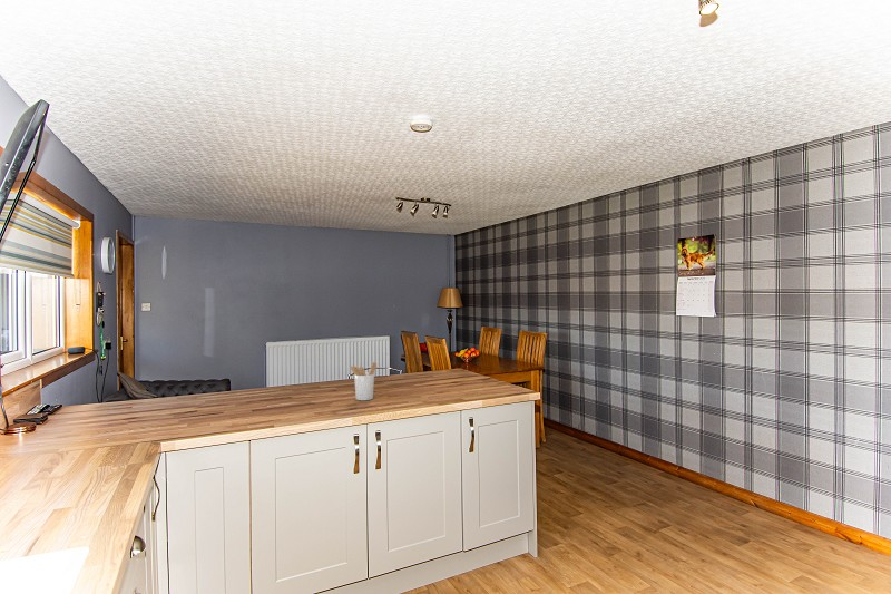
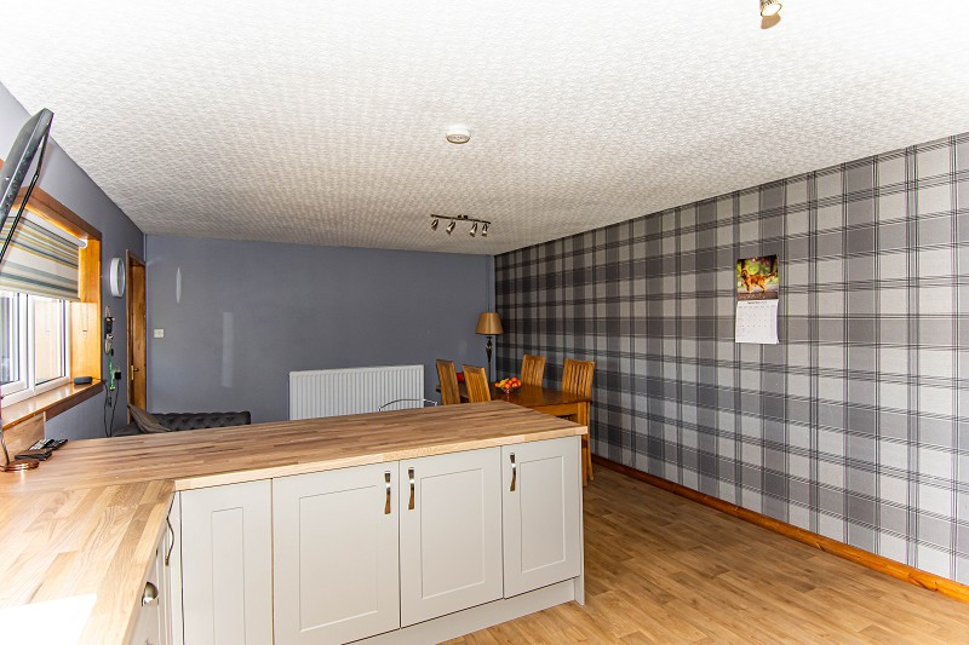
- utensil holder [349,361,378,401]
